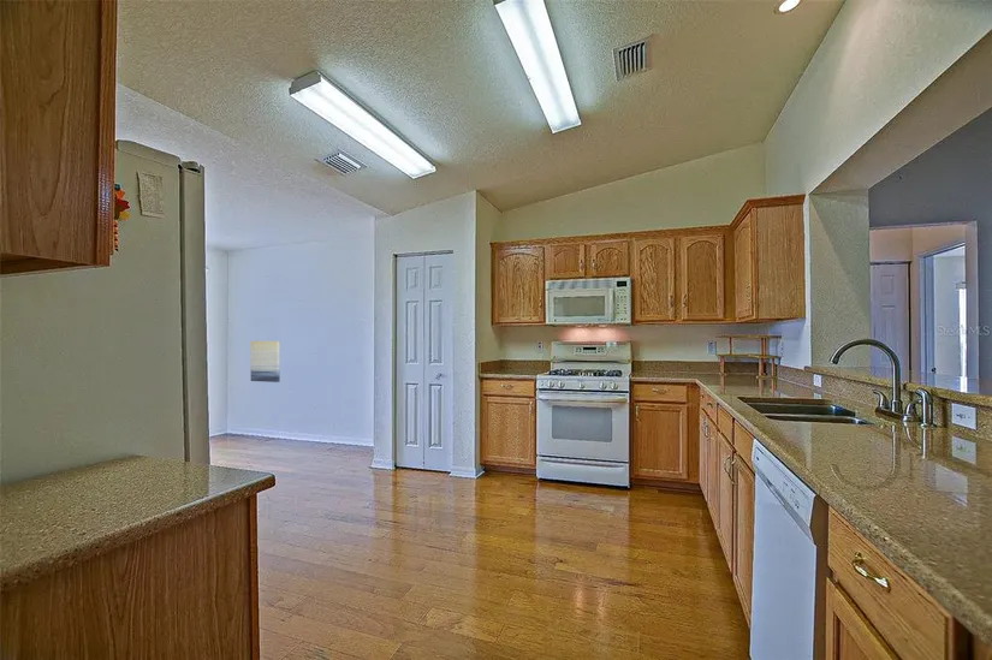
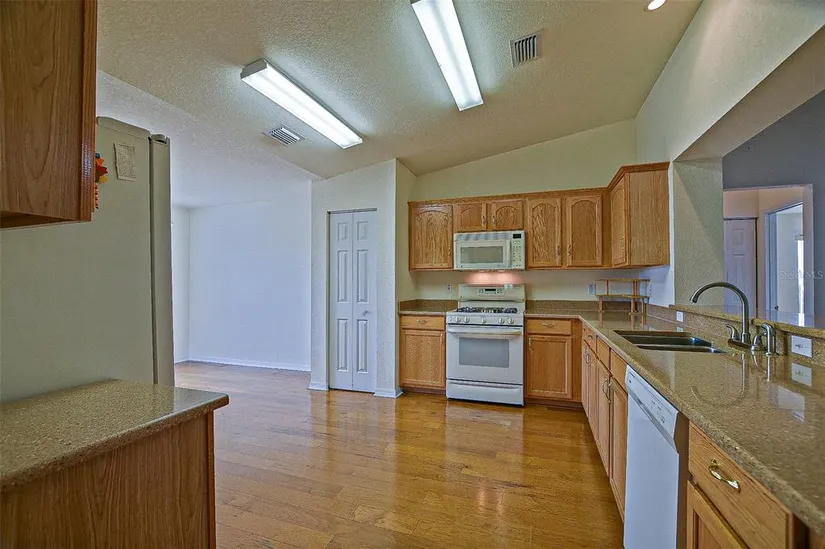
- wall art [250,340,281,383]
